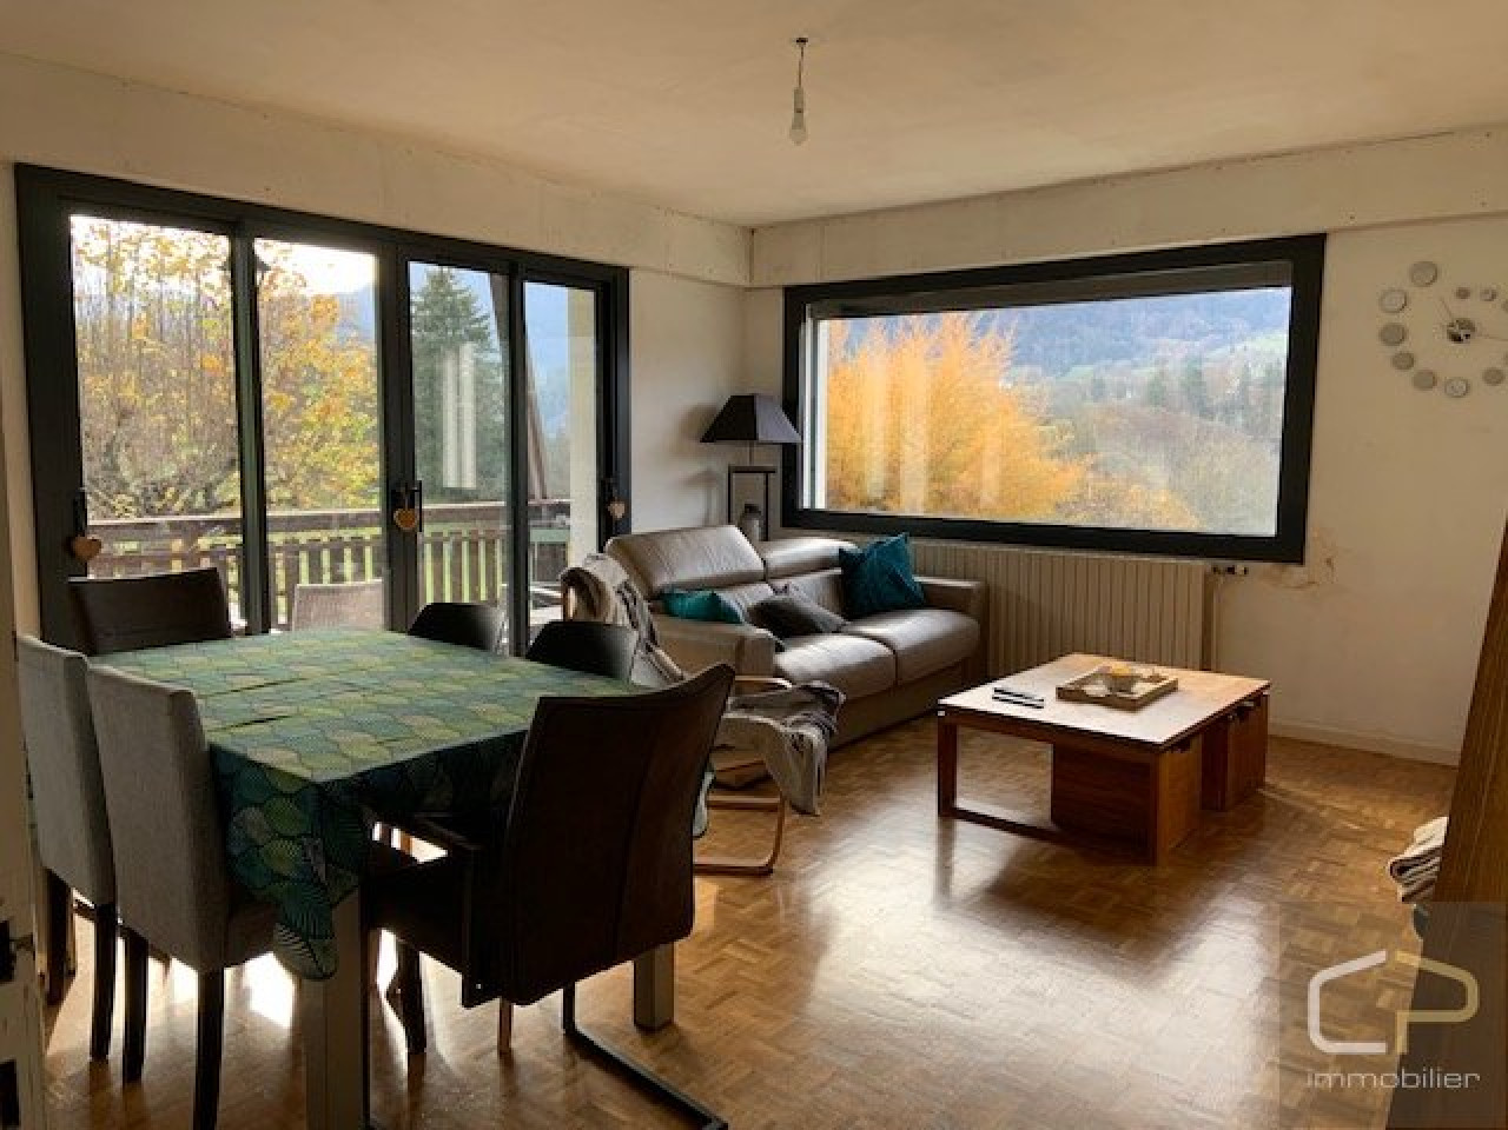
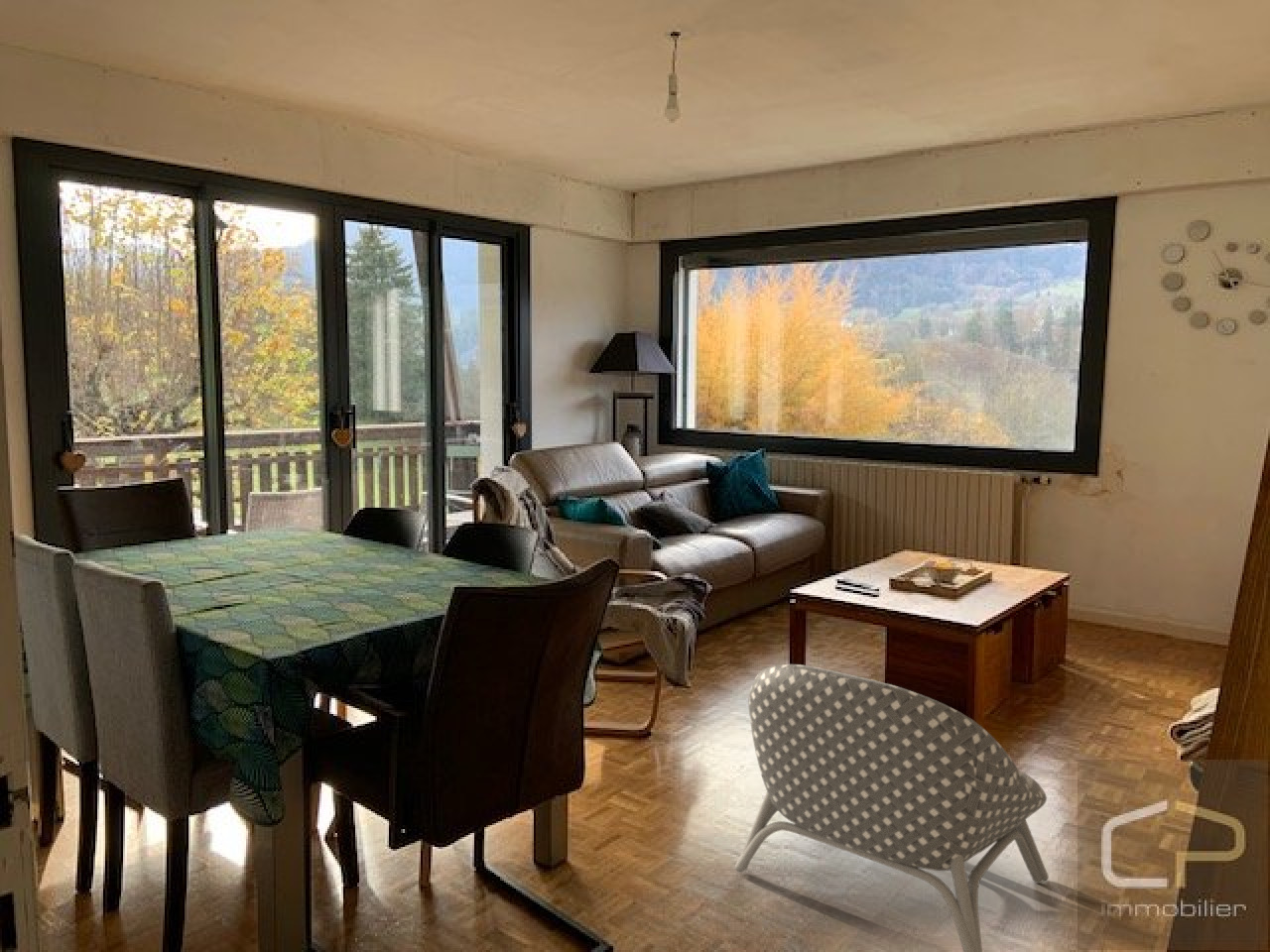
+ armchair [734,663,1050,952]
